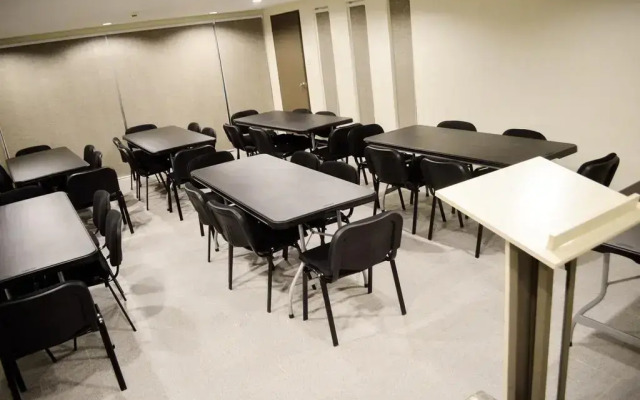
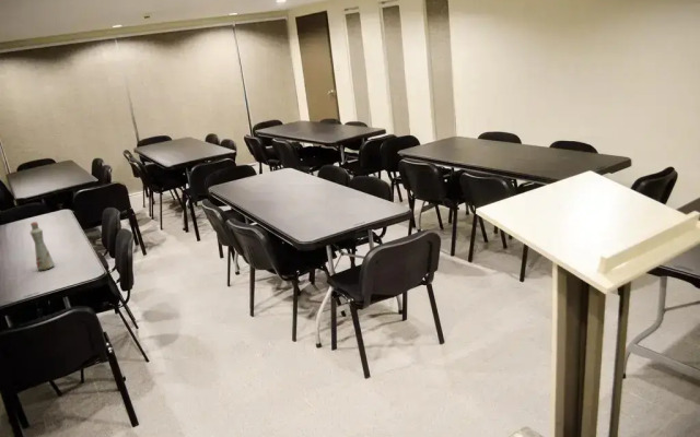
+ bottle [30,221,55,271]
